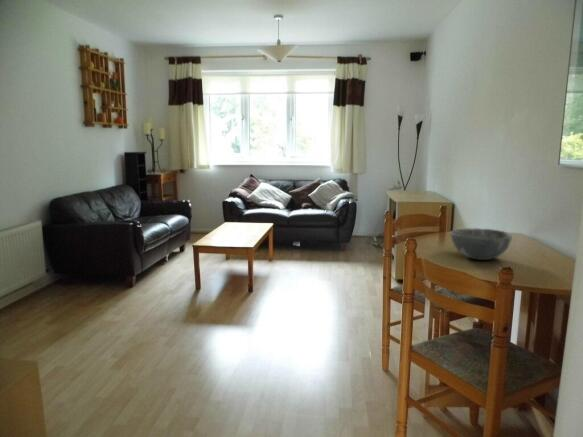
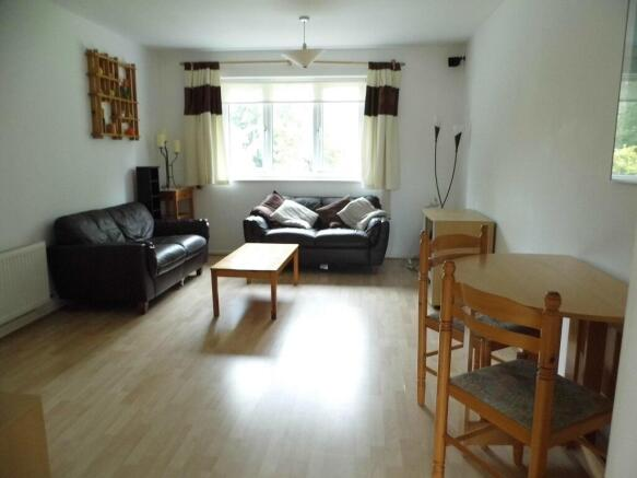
- bowl [449,227,513,261]
